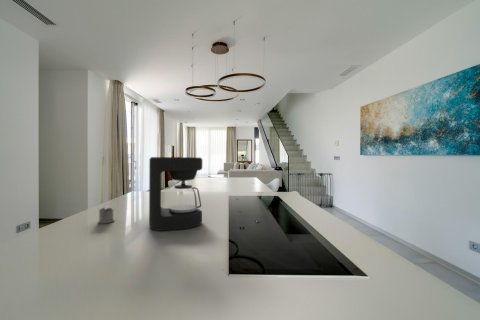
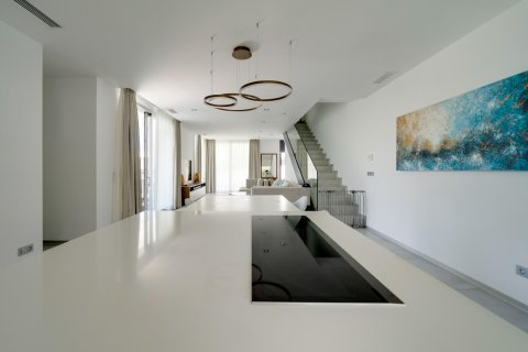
- tea glass holder [97,206,116,224]
- coffee maker [148,156,203,232]
